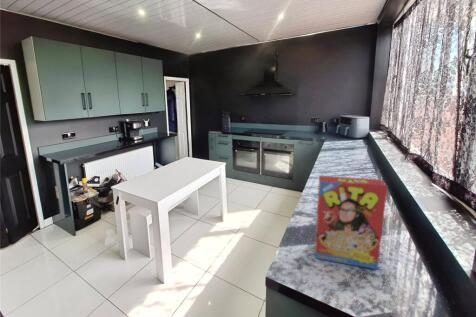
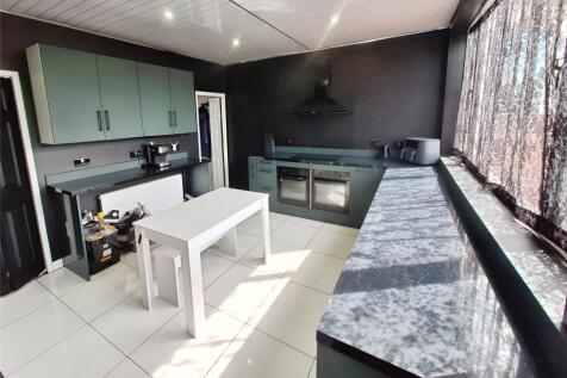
- cereal box [314,175,388,270]
